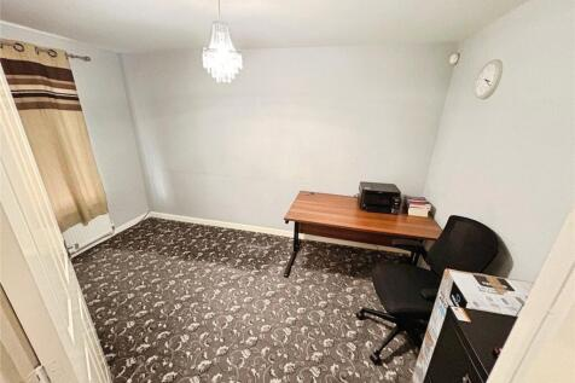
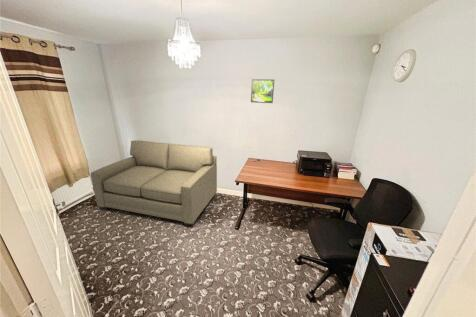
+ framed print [250,78,275,104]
+ sofa [90,139,218,227]
